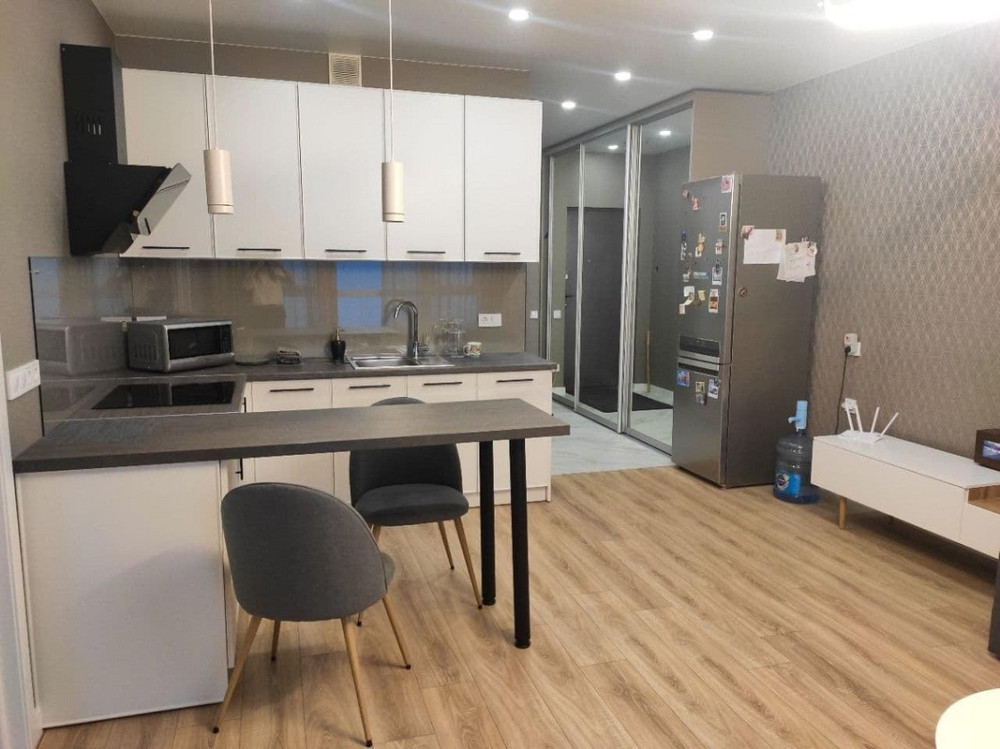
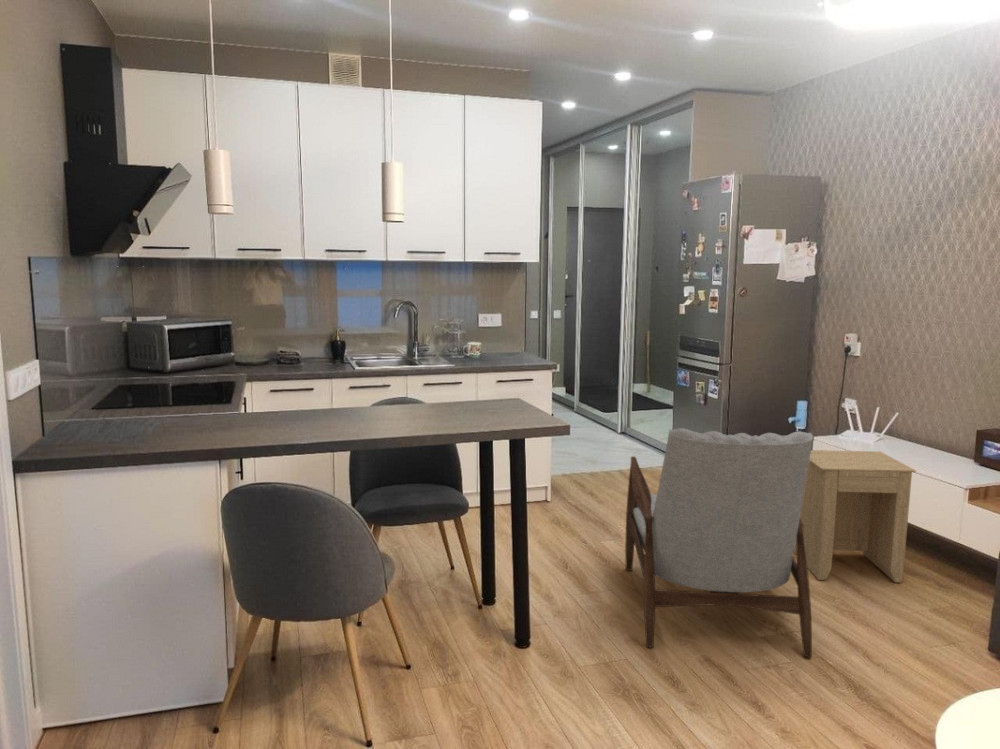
+ armchair [624,427,814,658]
+ side table [794,449,917,584]
